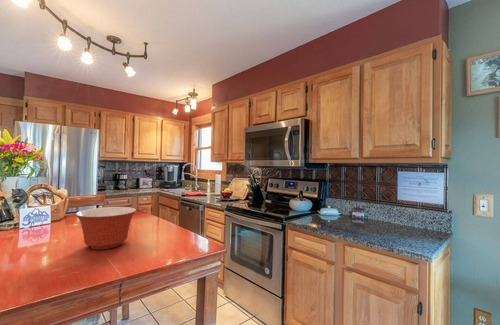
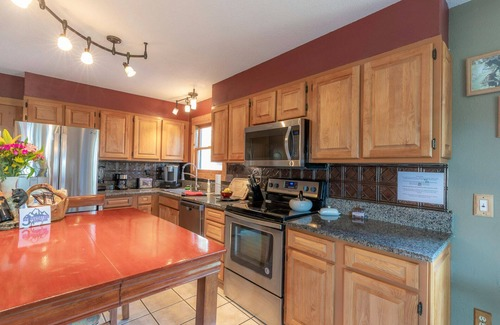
- mixing bowl [74,206,137,250]
